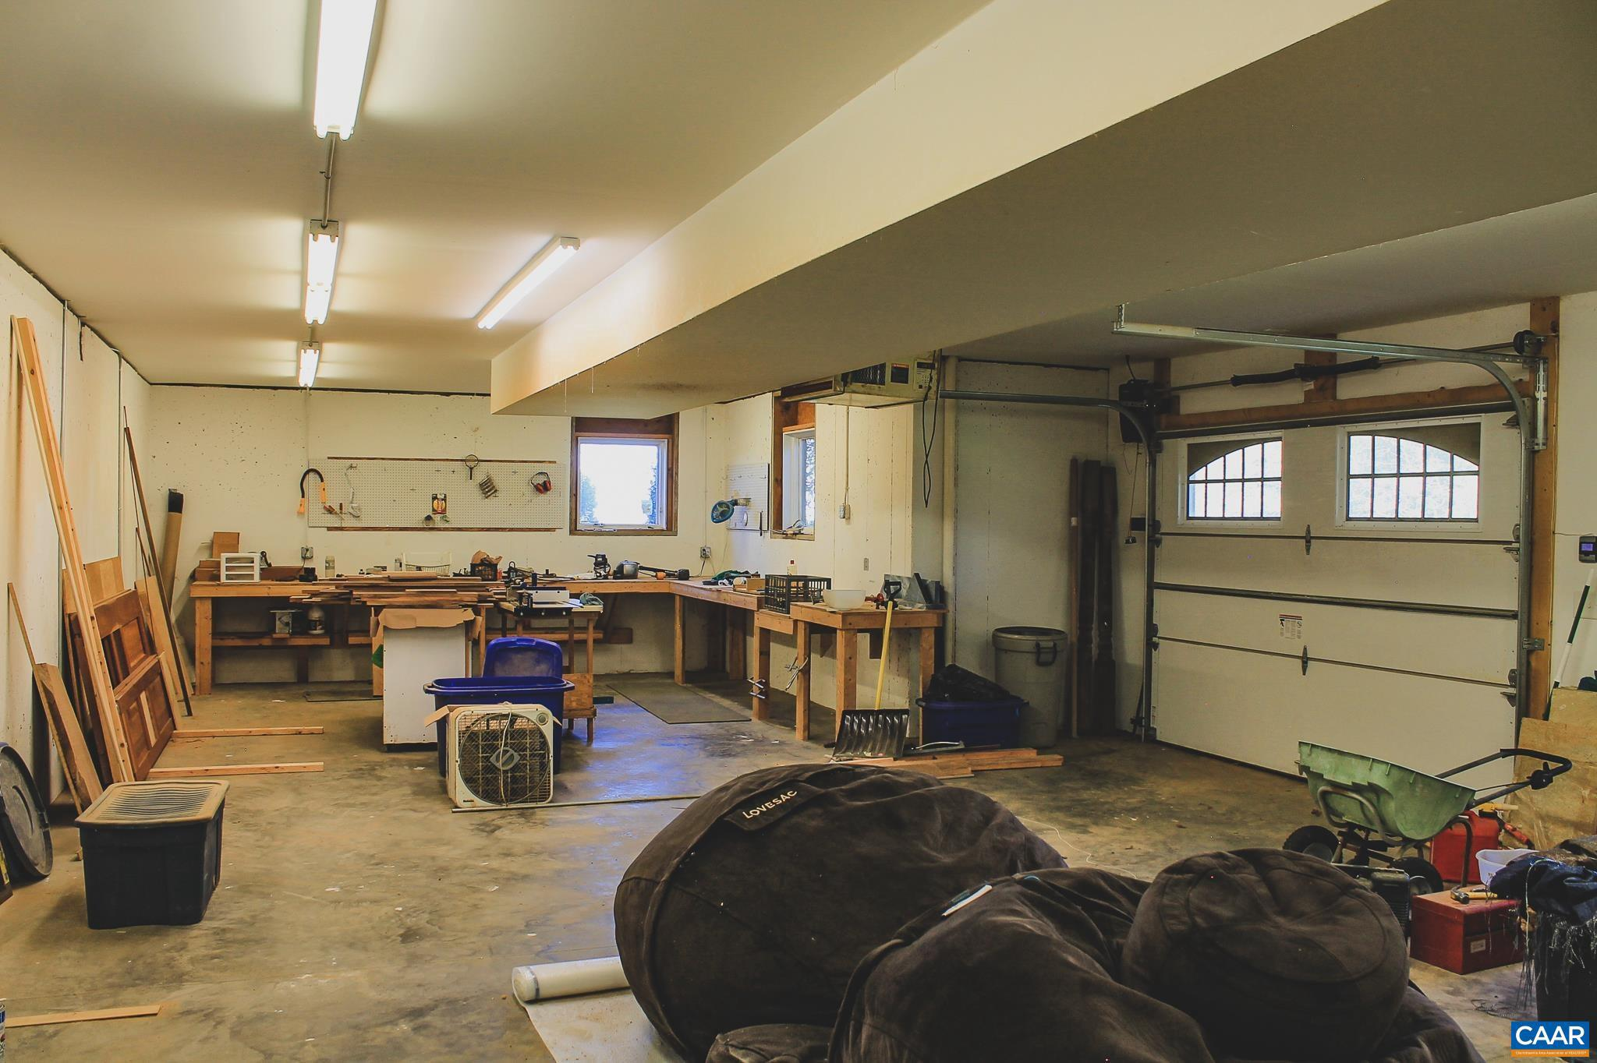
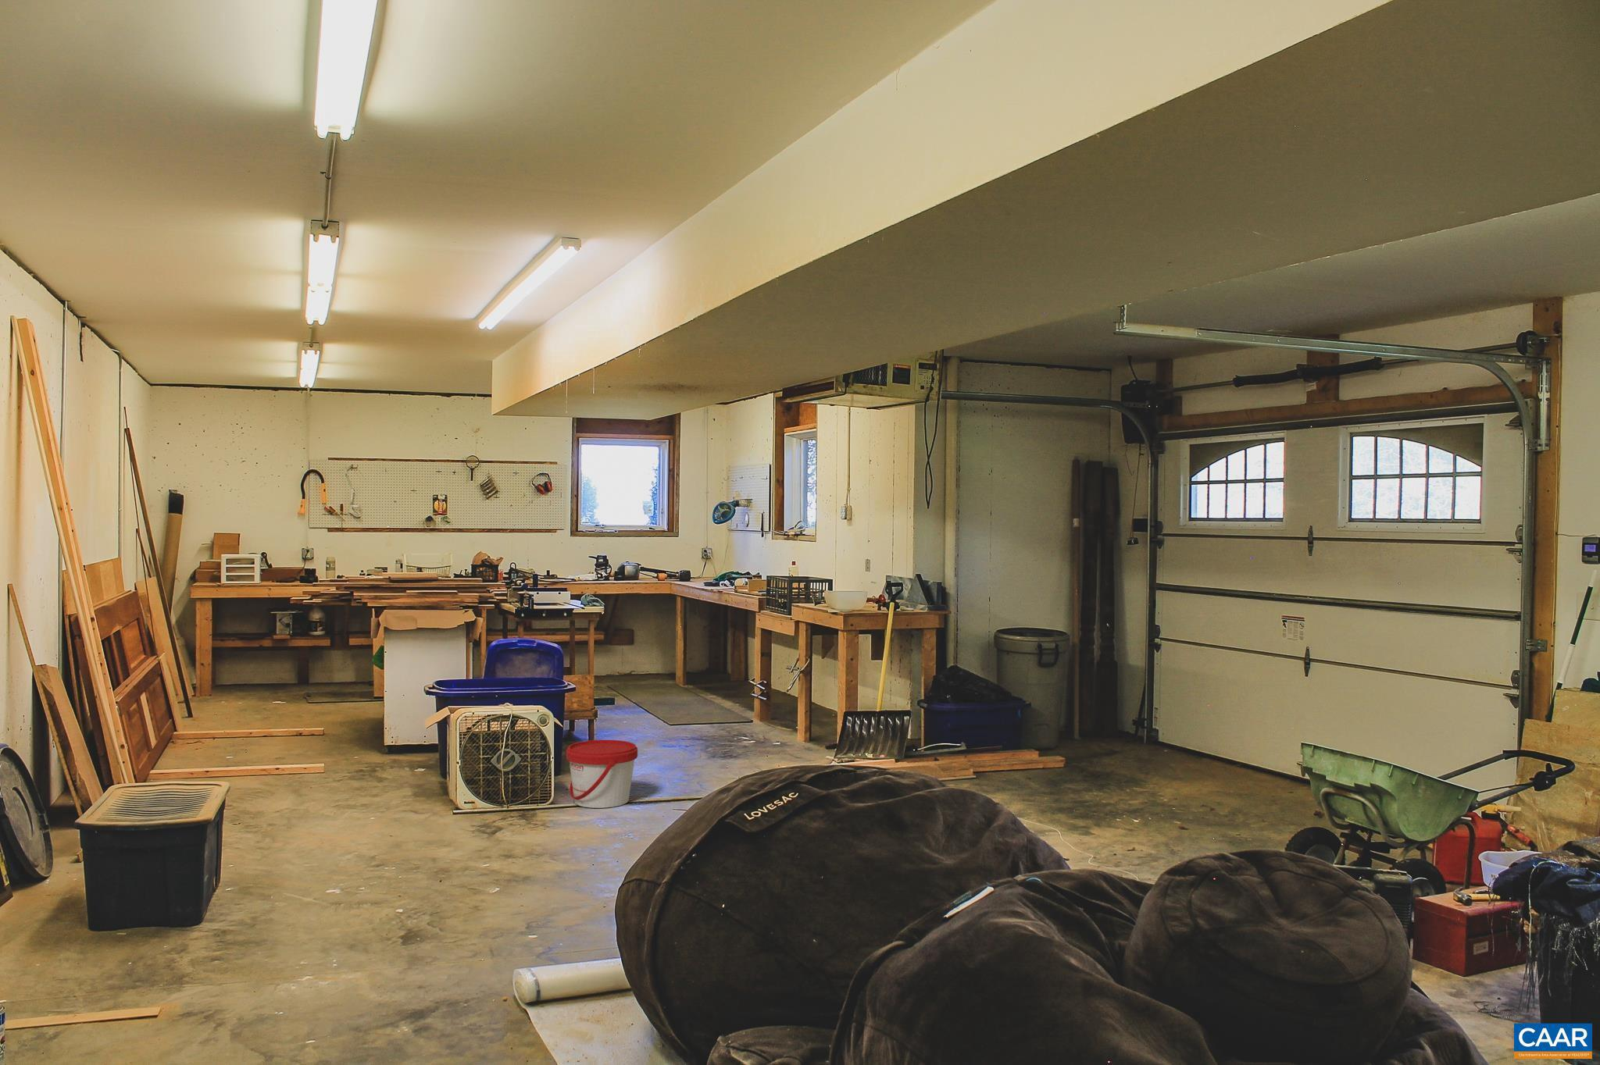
+ bucket [566,739,638,809]
